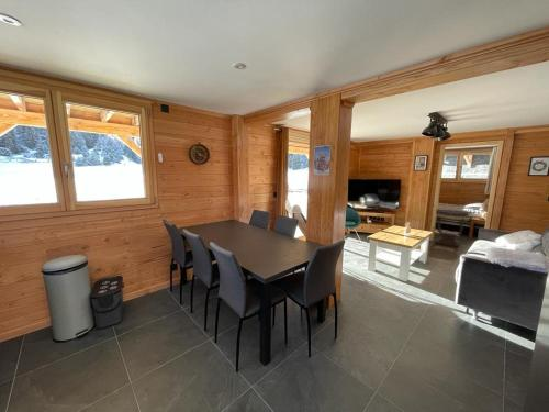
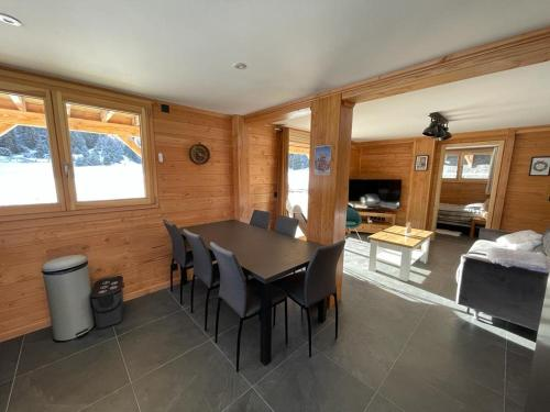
- side table [434,209,470,248]
